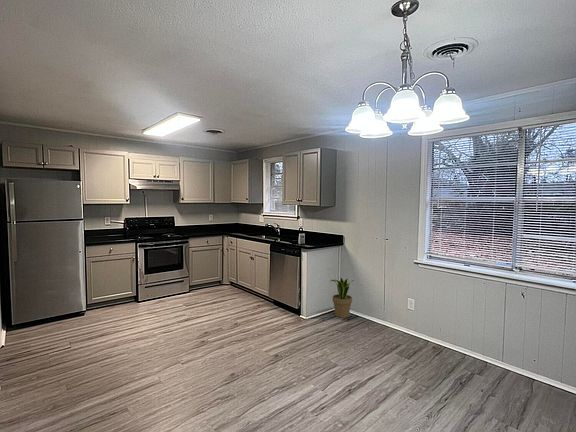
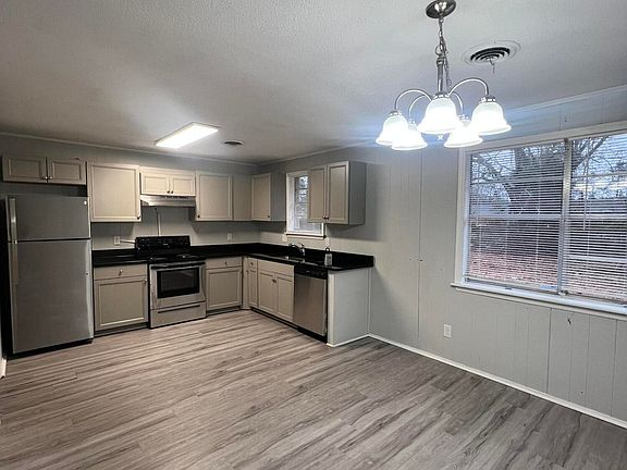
- potted plant [330,277,355,319]
